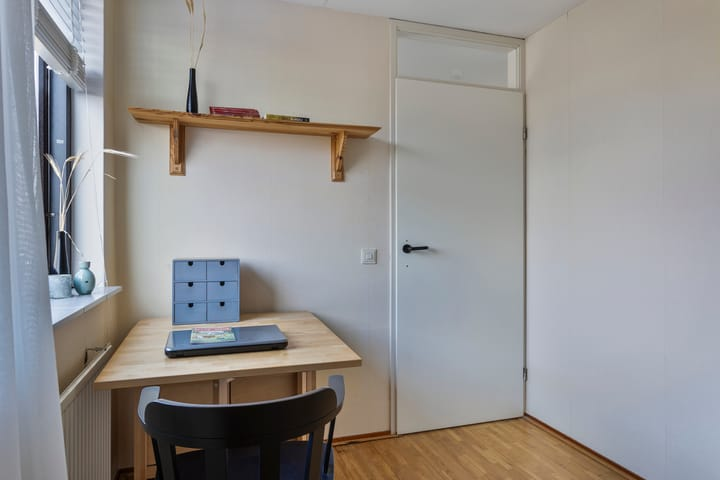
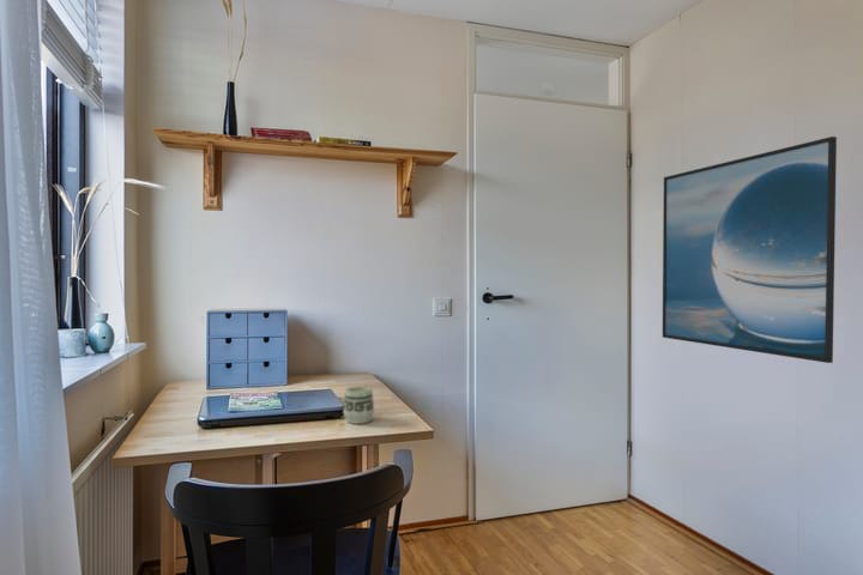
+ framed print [662,135,838,364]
+ cup [342,385,375,425]
